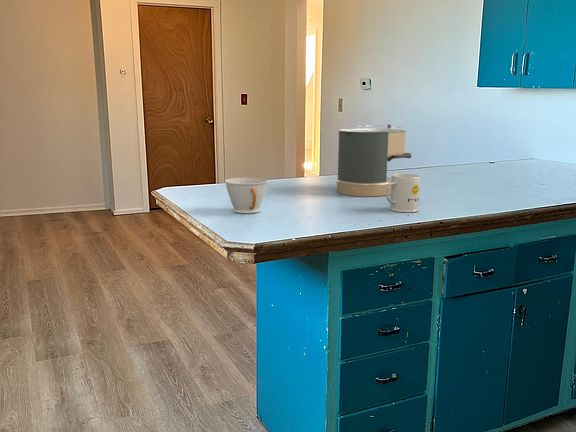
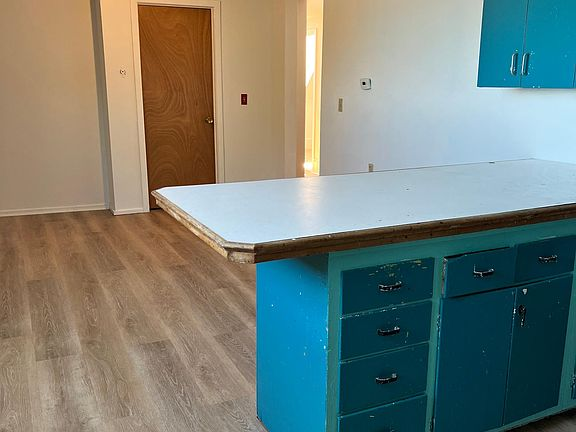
- mug [385,173,421,213]
- teacup [224,177,269,214]
- coffee maker [335,124,412,197]
